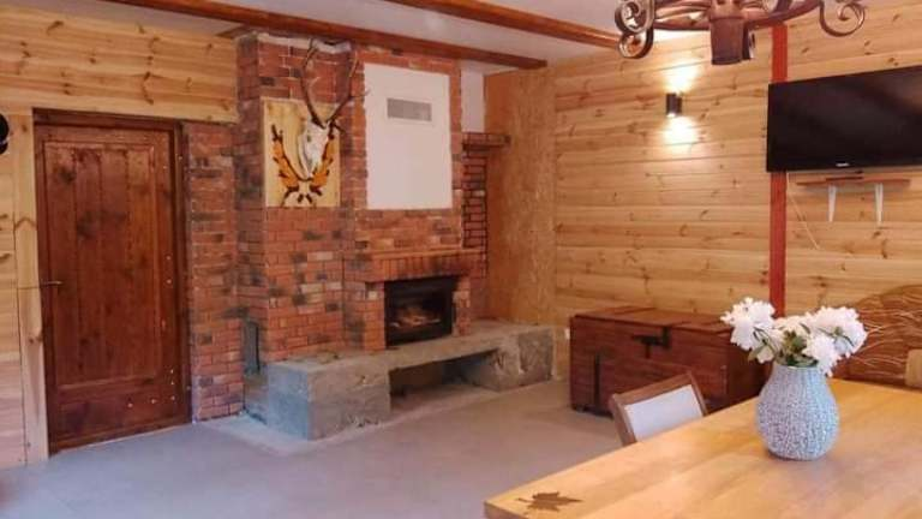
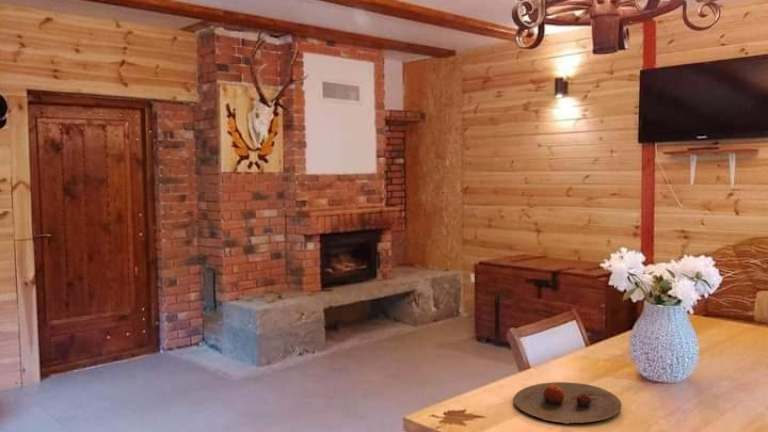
+ plate [513,381,623,425]
